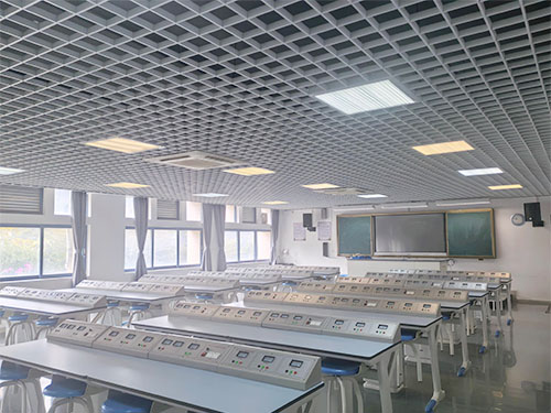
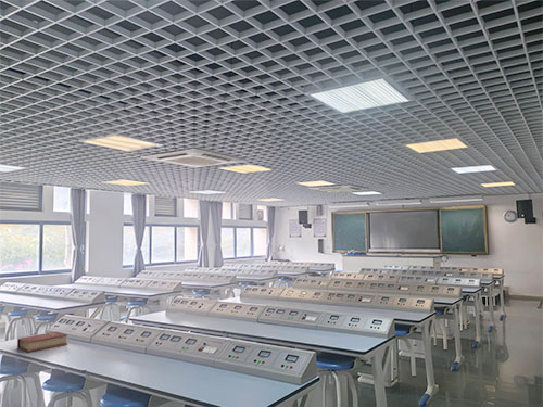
+ book [16,331,68,353]
